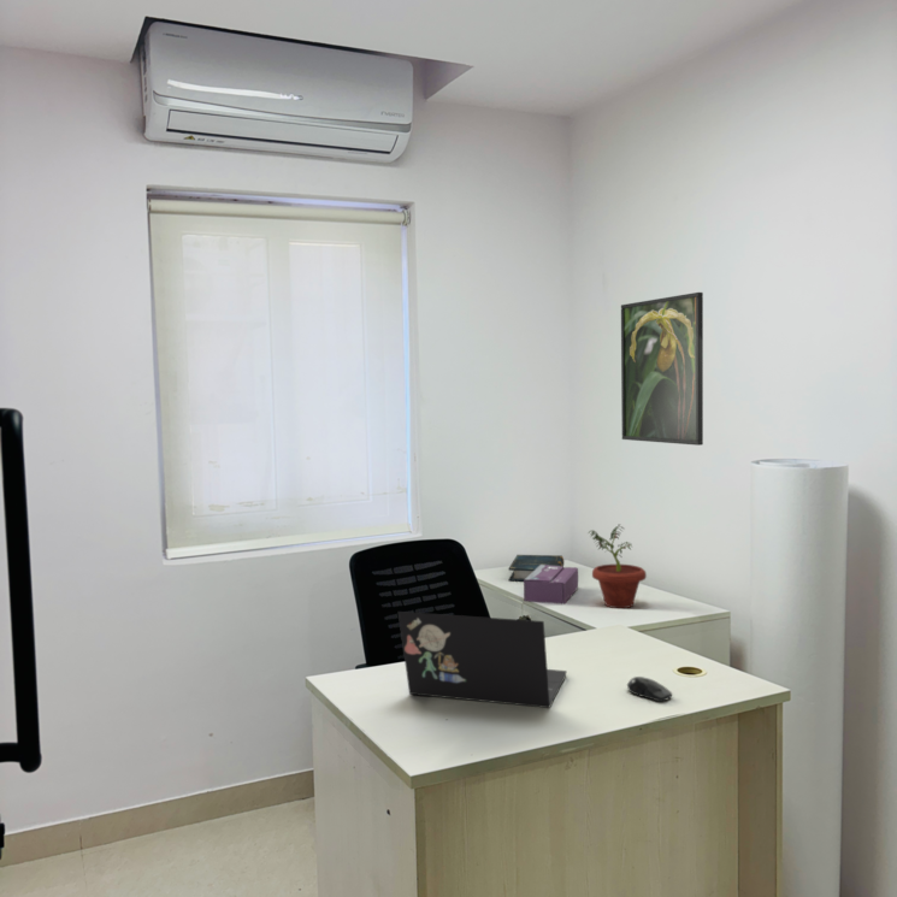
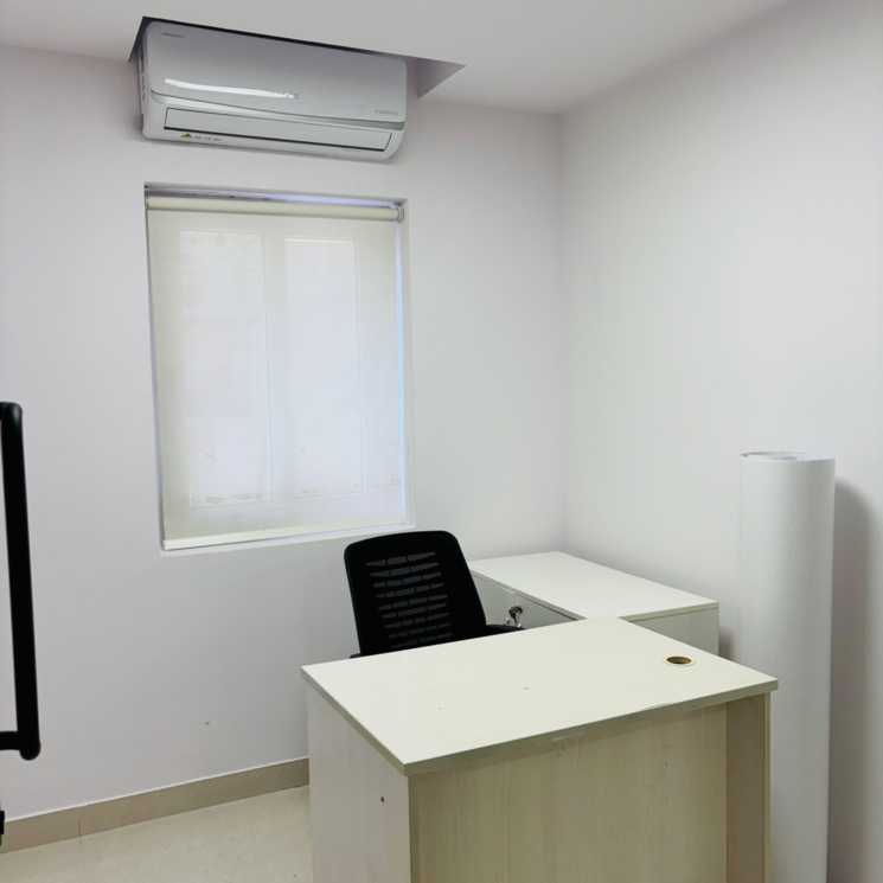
- computer mouse [626,675,673,703]
- tissue box [523,565,579,604]
- book [507,554,566,583]
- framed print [620,291,704,447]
- potted plant [586,523,648,609]
- laptop [397,610,568,709]
